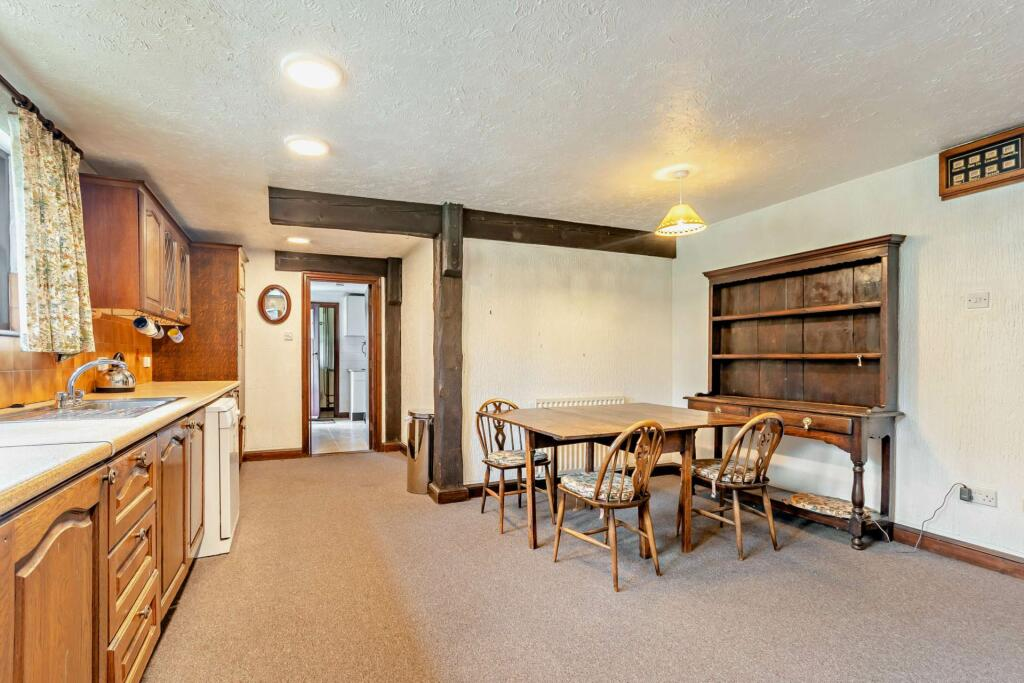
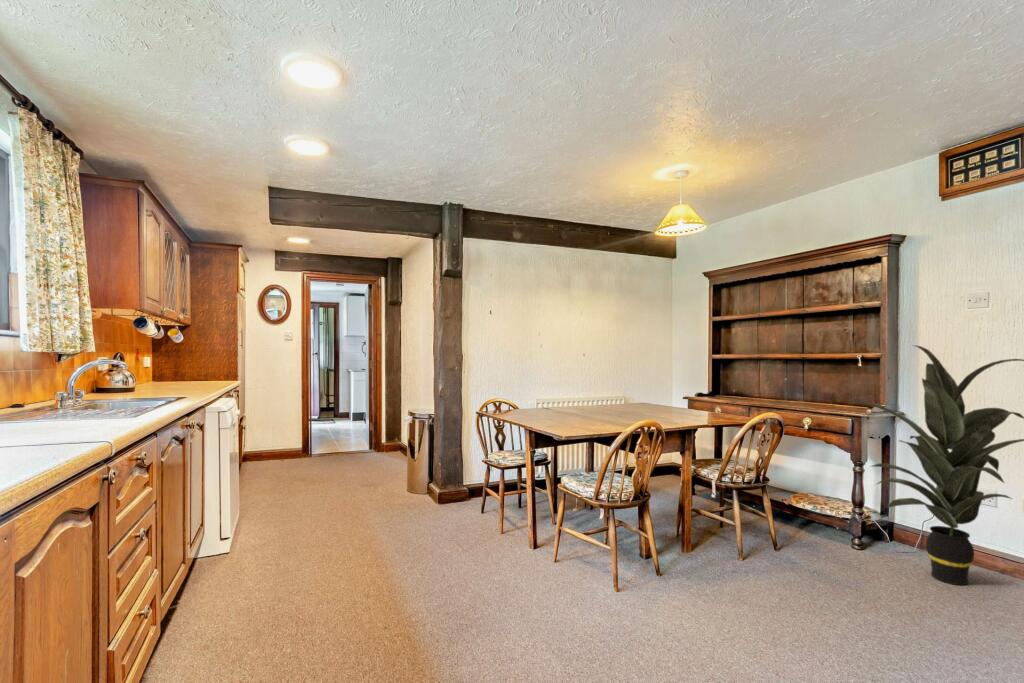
+ indoor plant [849,344,1024,586]
